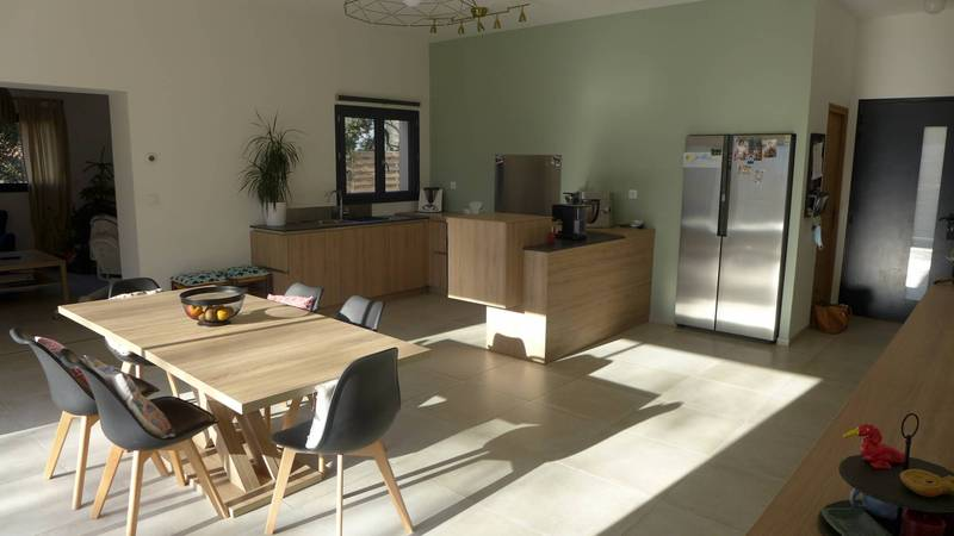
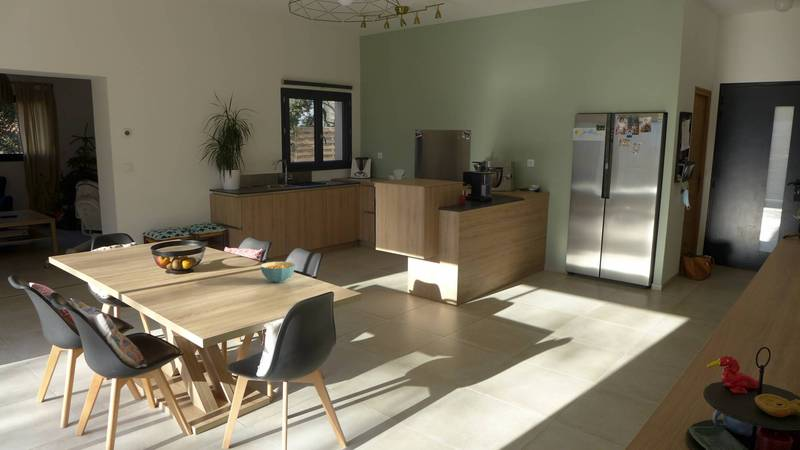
+ cereal bowl [260,261,296,284]
